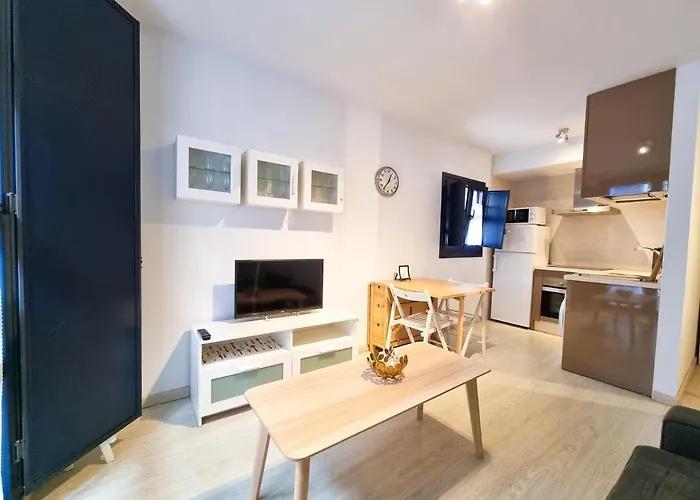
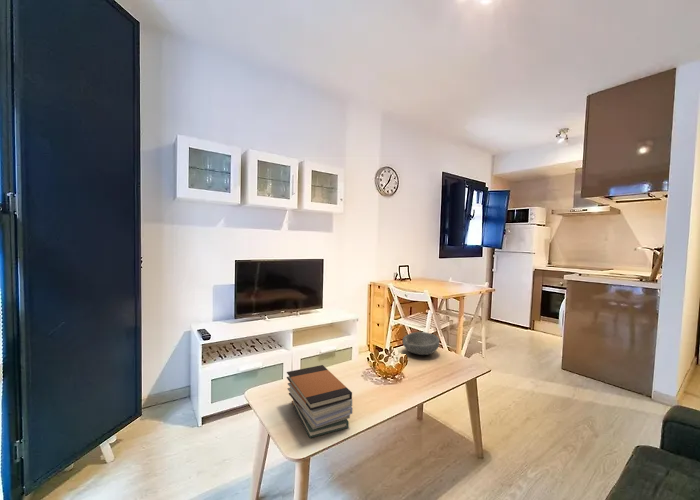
+ book stack [286,364,353,439]
+ bowl [402,331,440,356]
